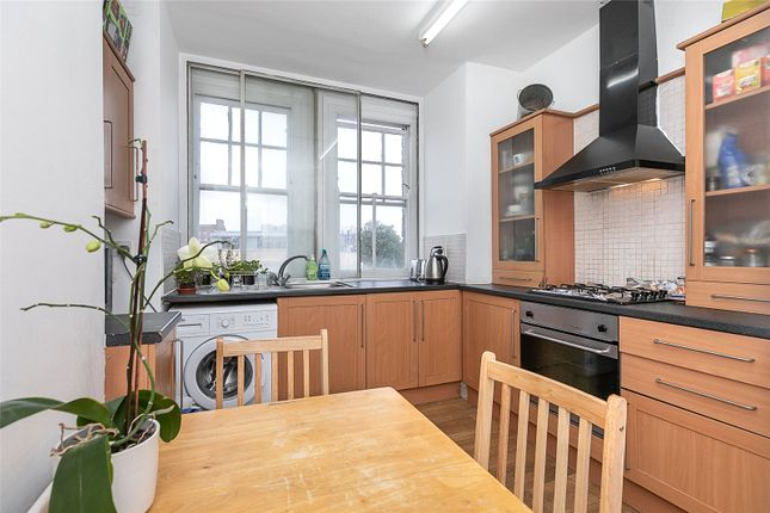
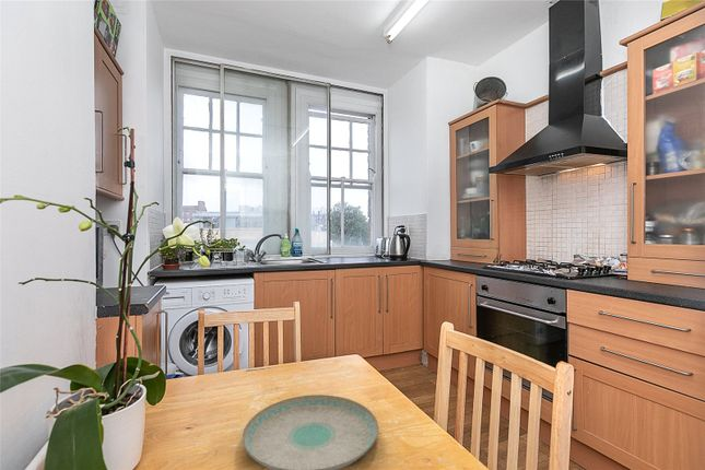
+ plate [242,393,379,470]
